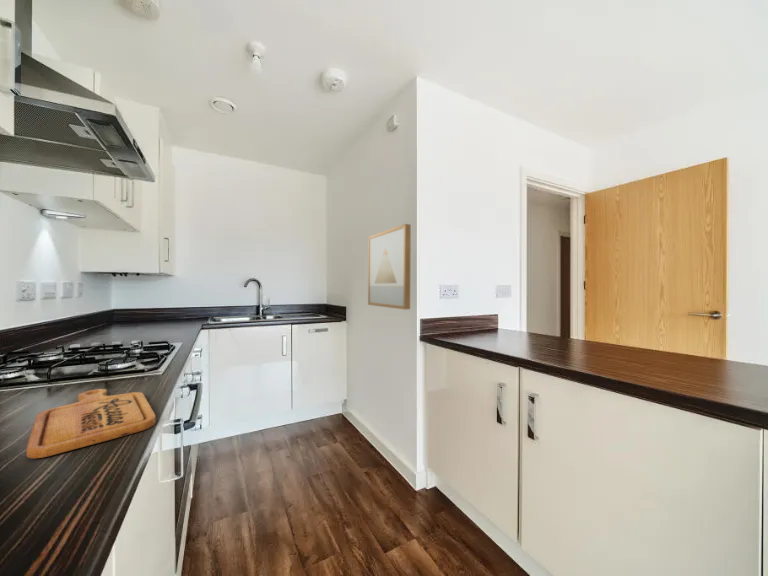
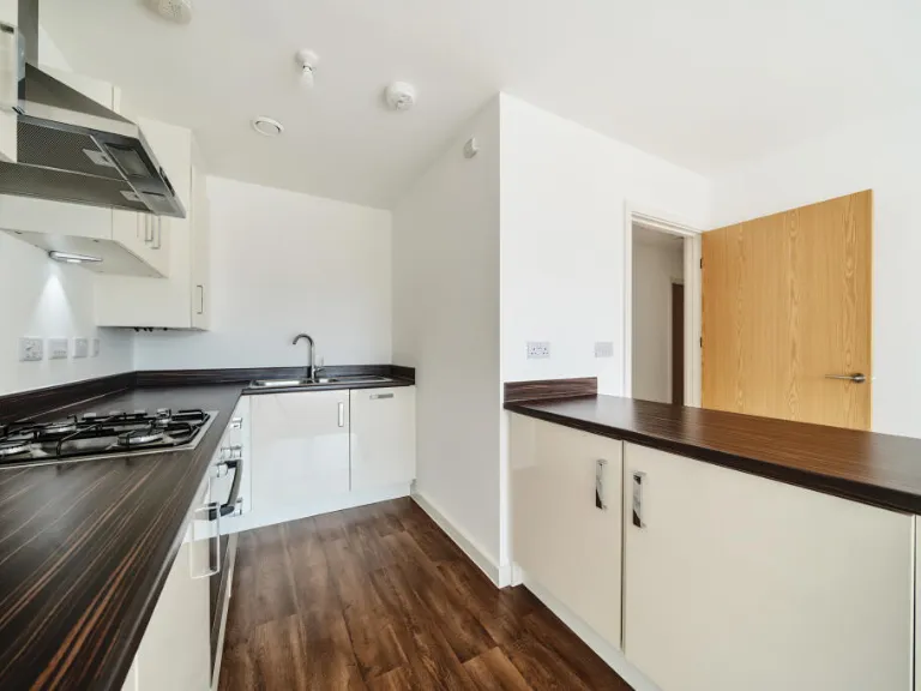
- wall art [367,223,412,311]
- cutting board [26,388,157,459]
